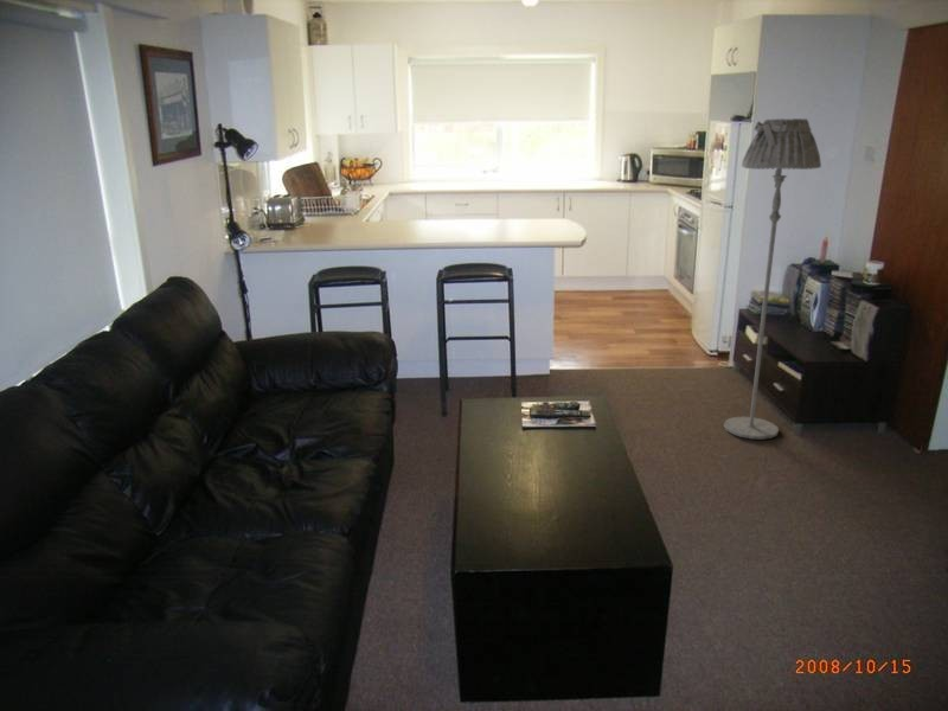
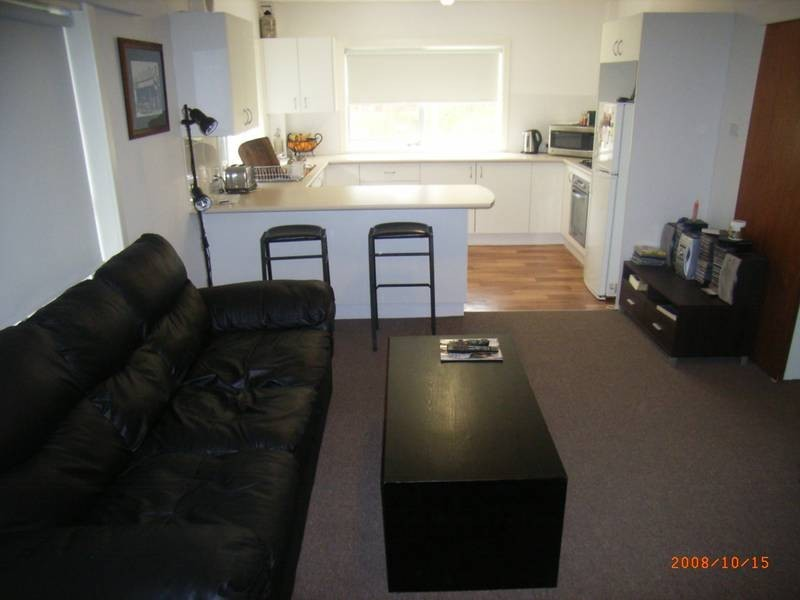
- floor lamp [723,117,822,441]
